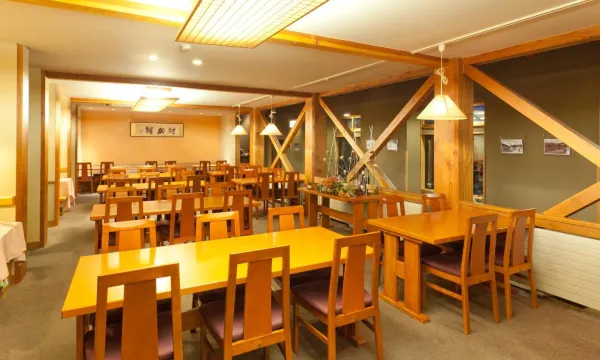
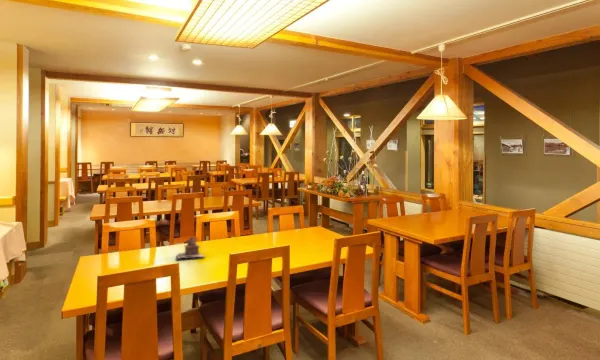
+ teapot [175,236,206,260]
